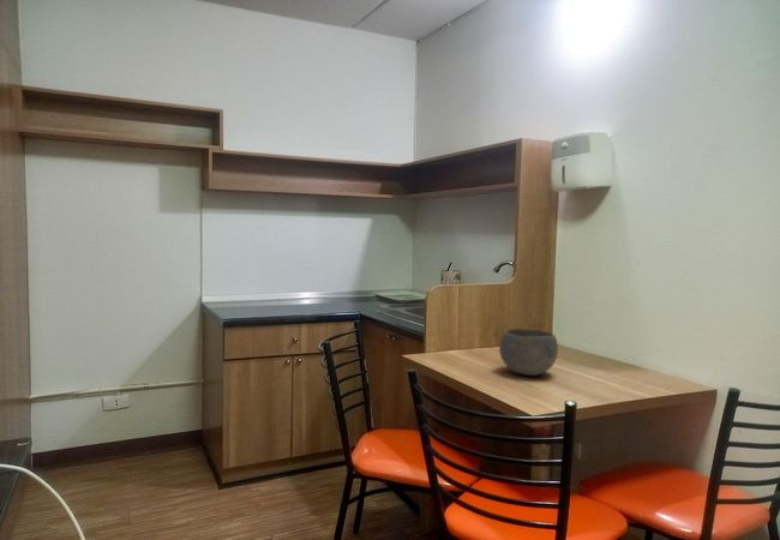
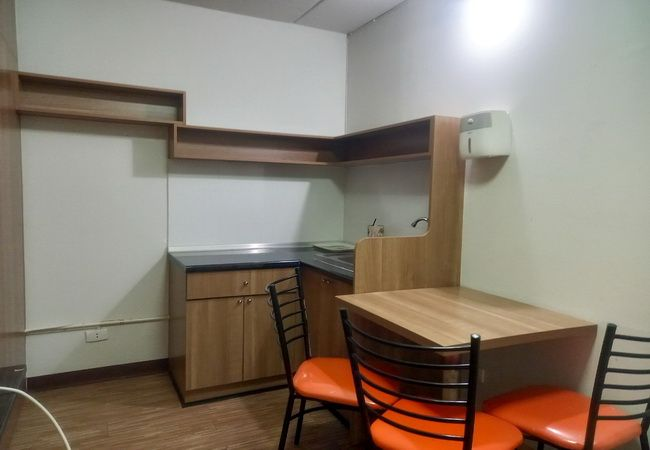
- bowl [498,328,559,377]
